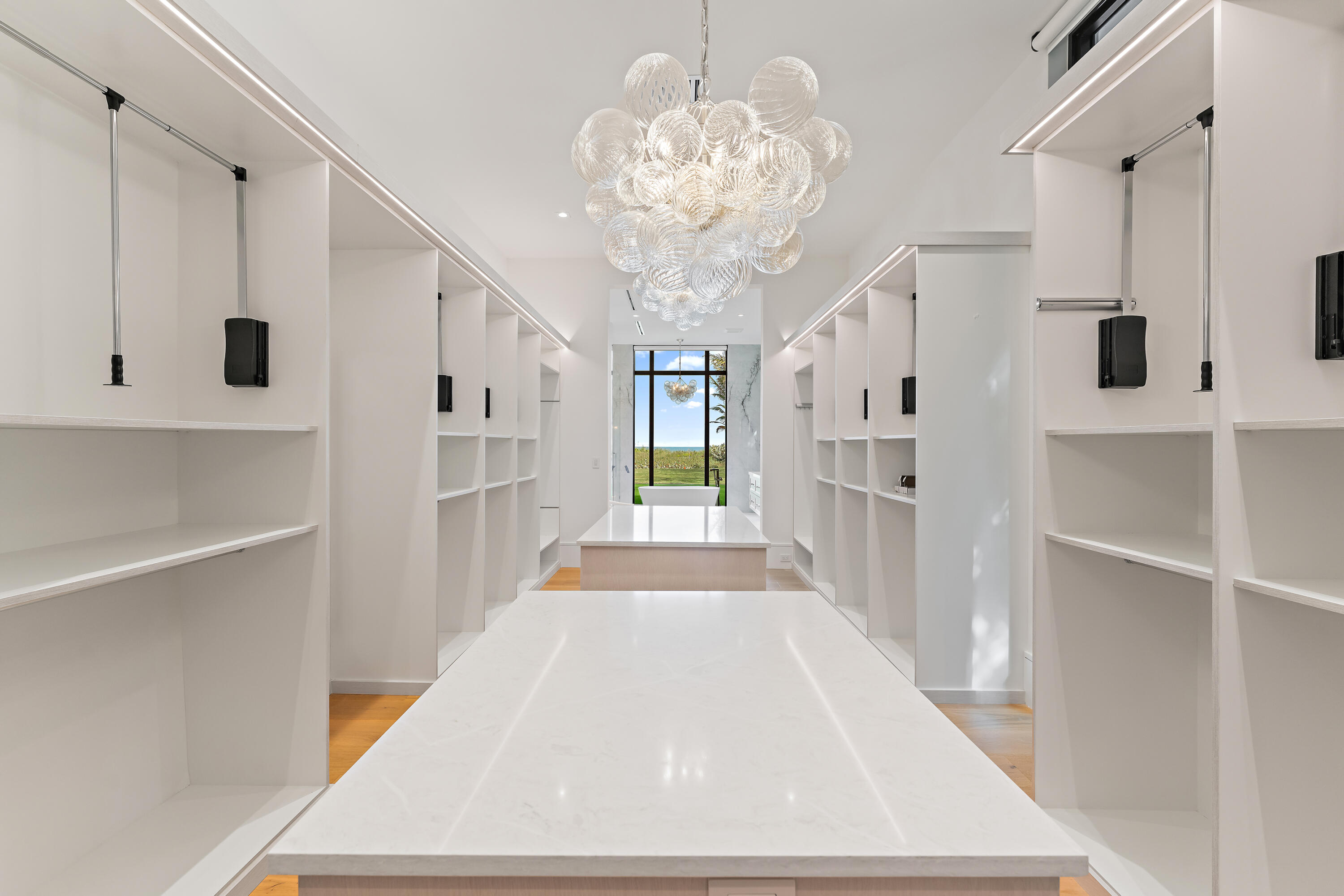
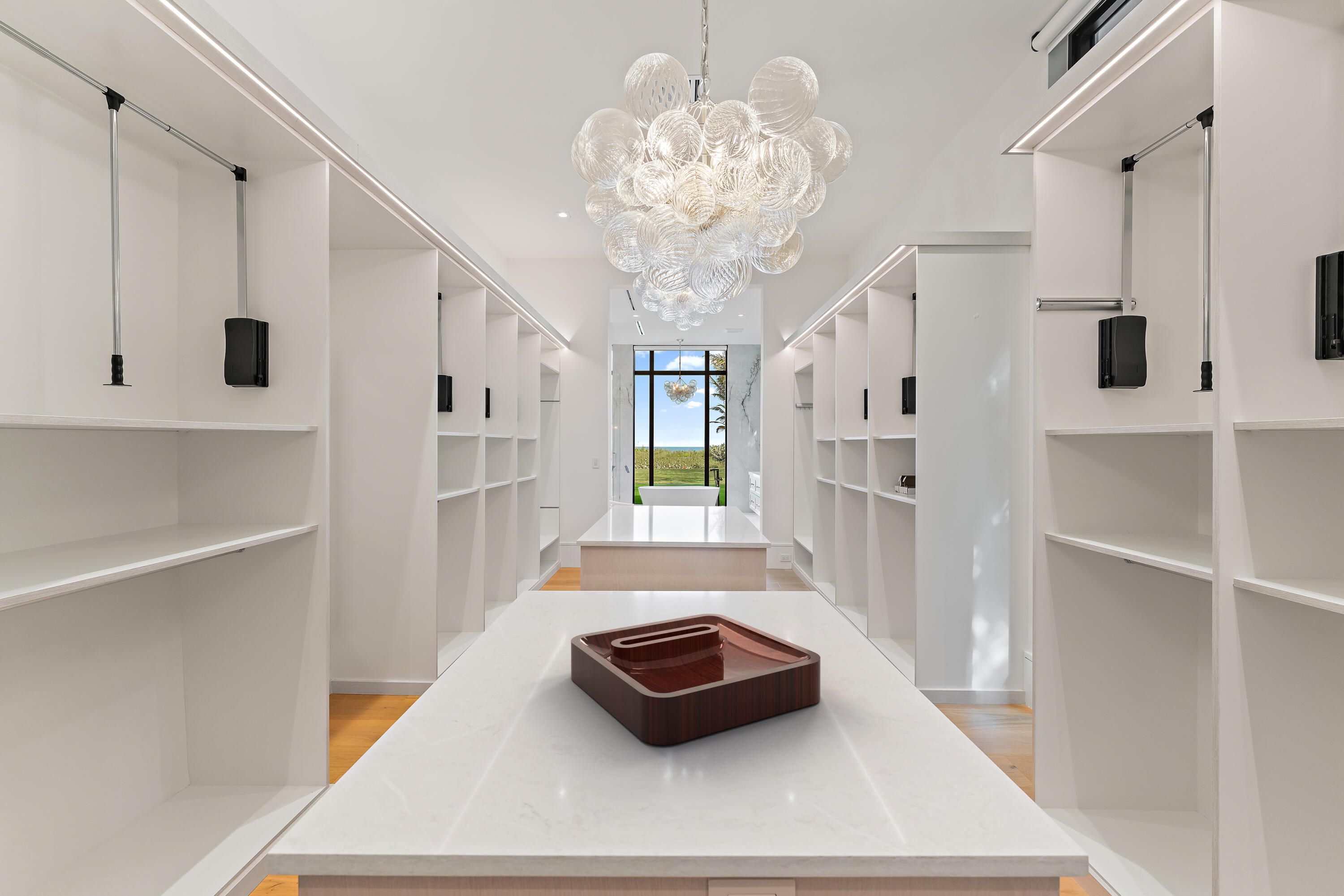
+ decorative tray [570,613,821,746]
